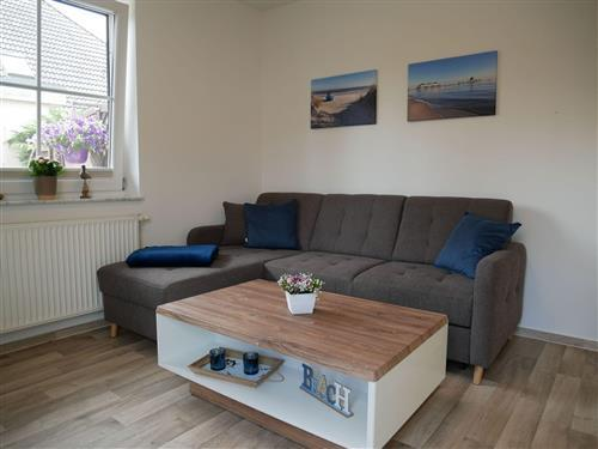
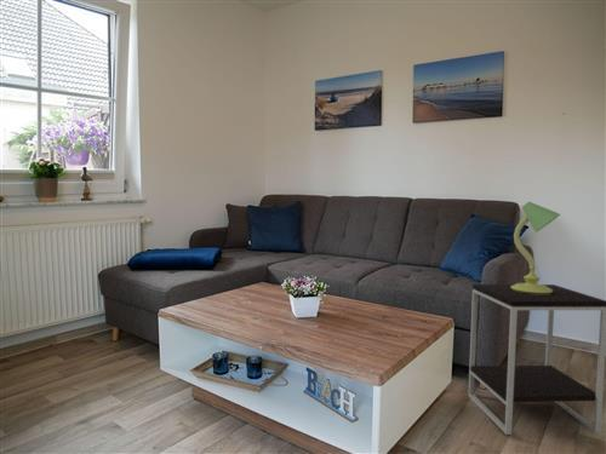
+ table lamp [511,201,561,294]
+ side table [467,283,606,436]
